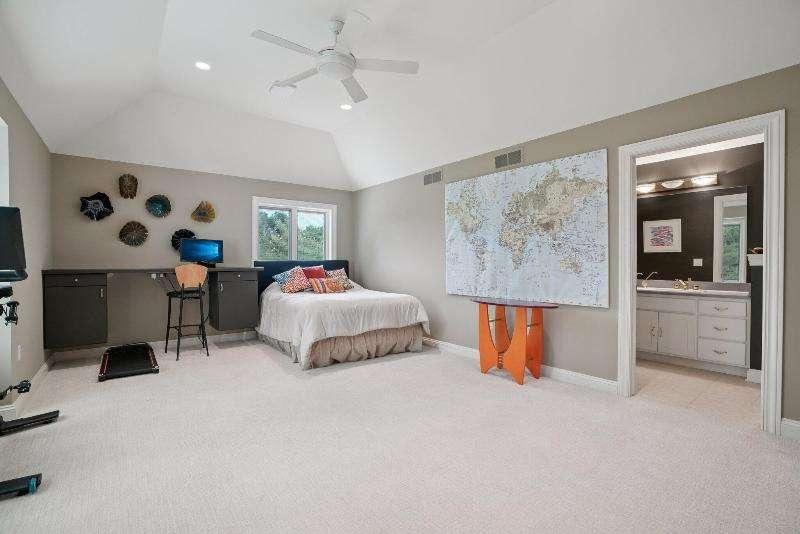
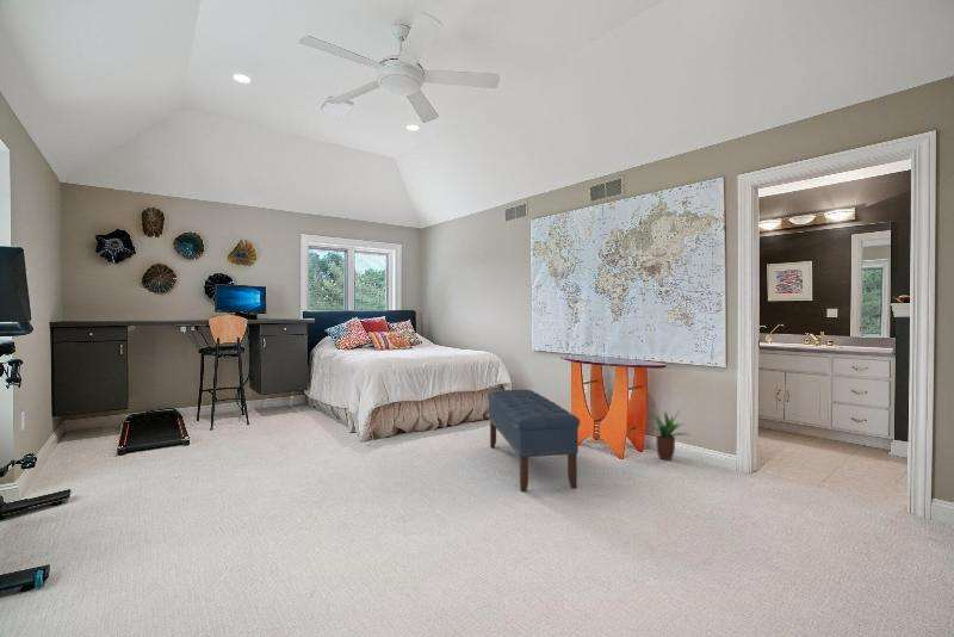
+ potted plant [646,408,690,462]
+ bench [487,388,581,493]
